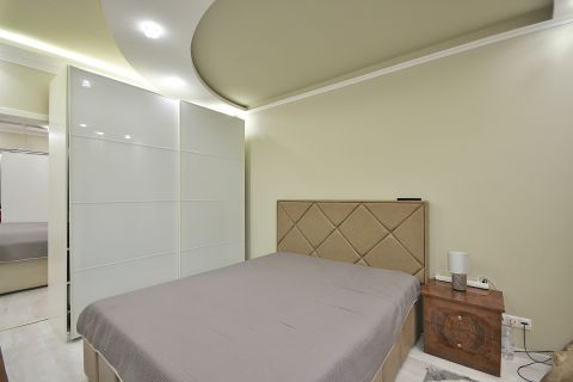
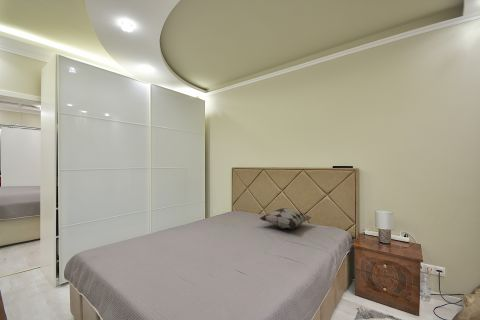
+ decorative pillow [259,207,312,230]
